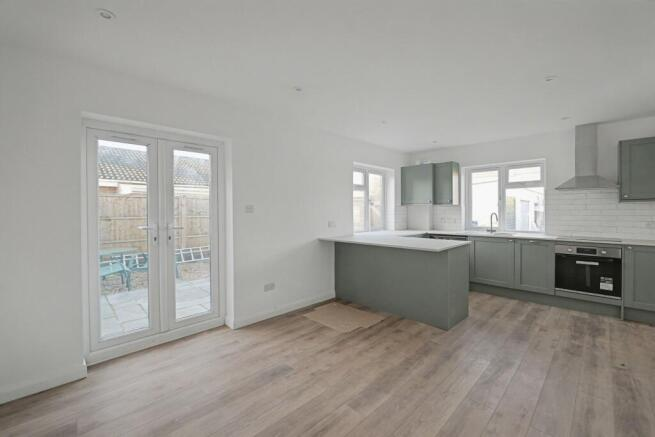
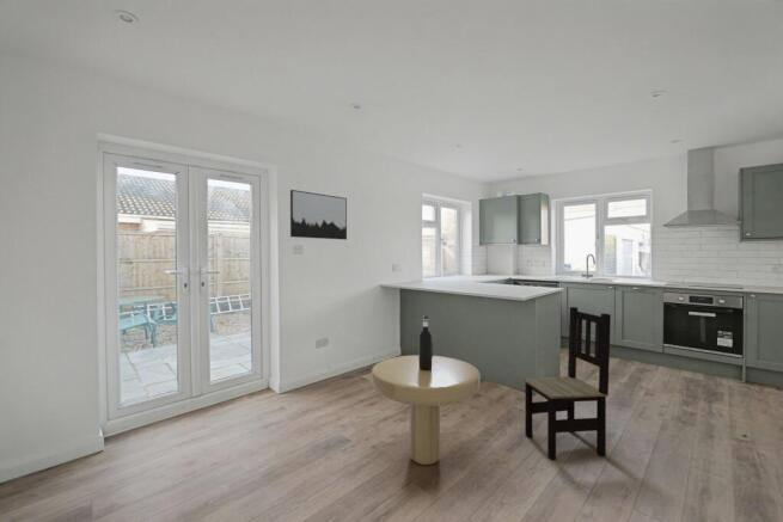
+ dining table [371,315,482,466]
+ dining chair [524,306,612,460]
+ wall art [289,189,348,241]
